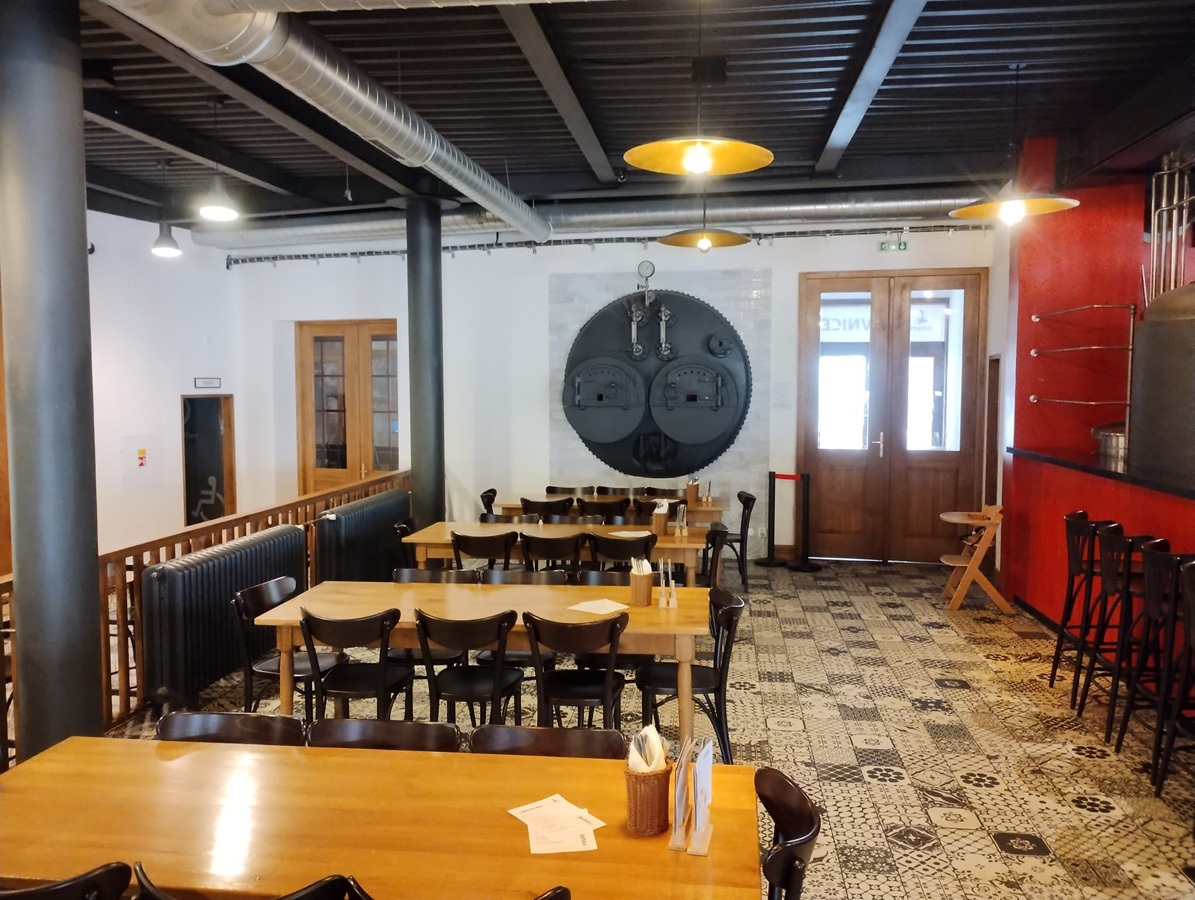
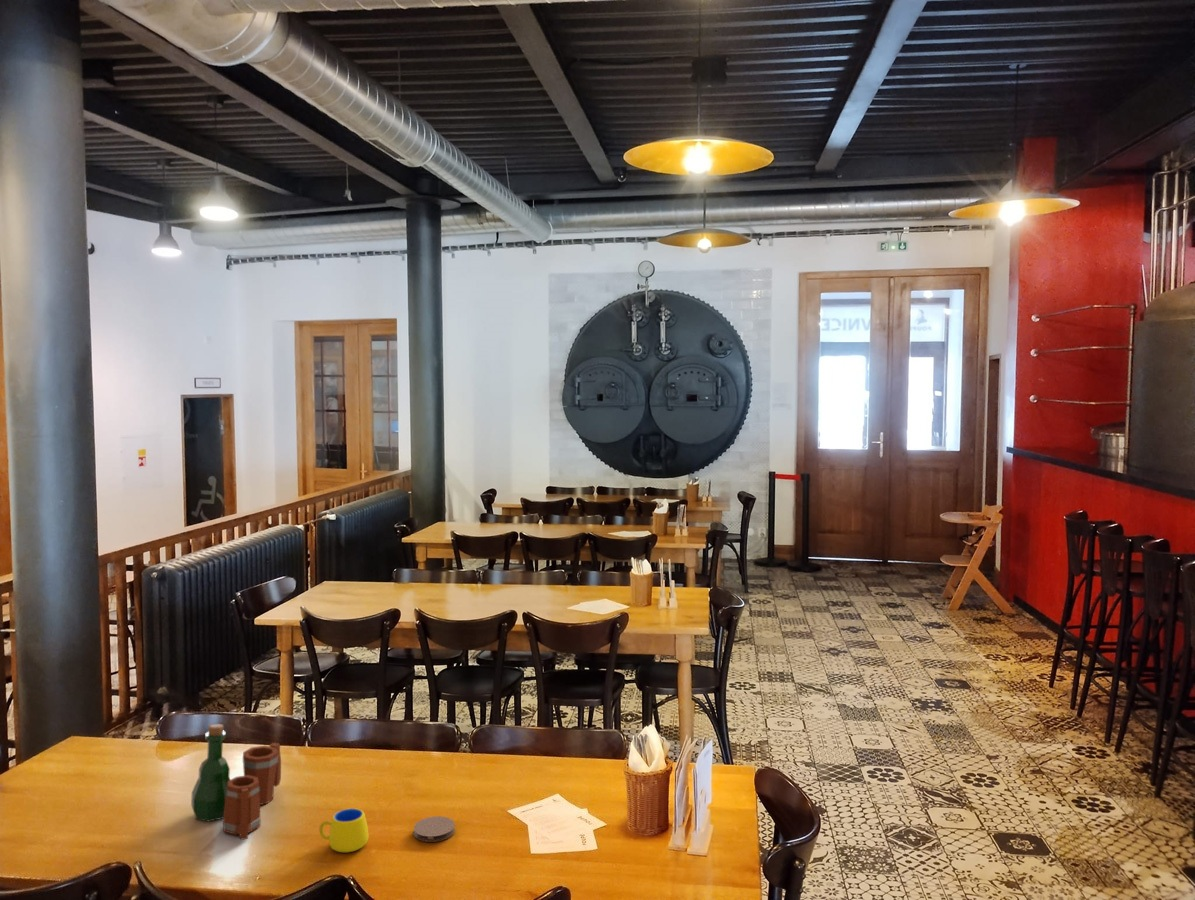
+ tavern set [190,723,282,841]
+ mug [318,807,370,853]
+ coaster [413,815,456,843]
